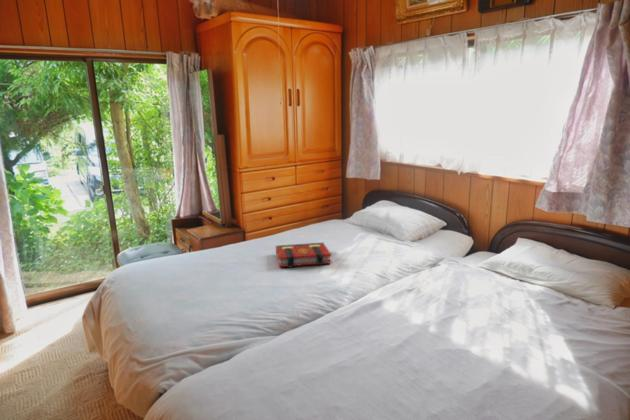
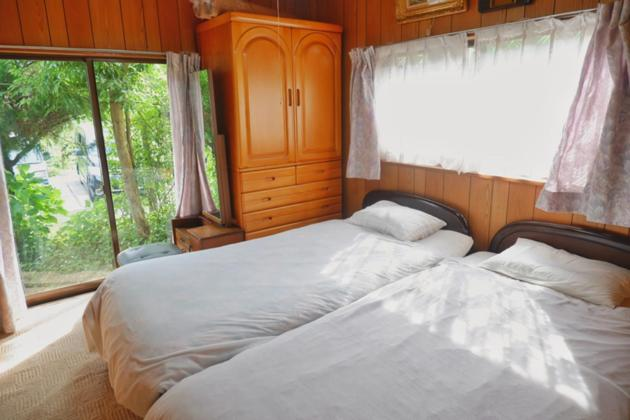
- book [275,242,332,269]
